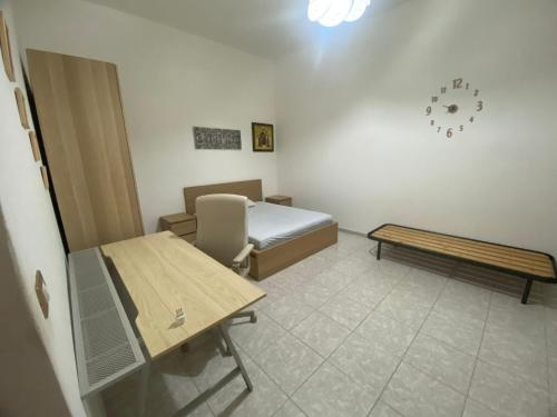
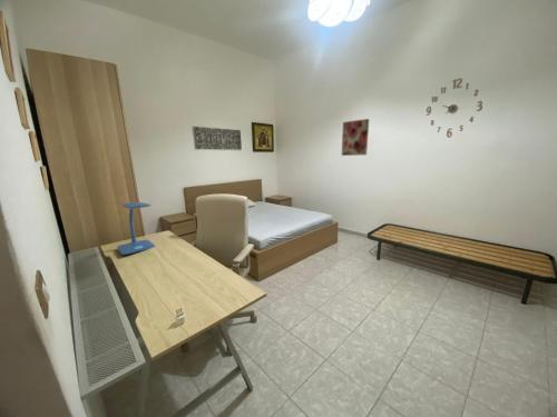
+ wall art [341,118,370,157]
+ desk lamp [116,201,156,256]
